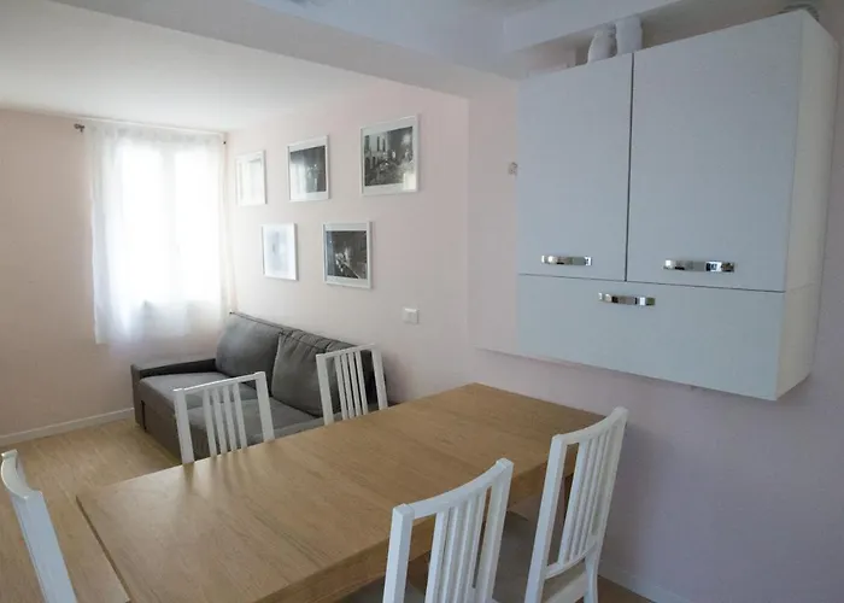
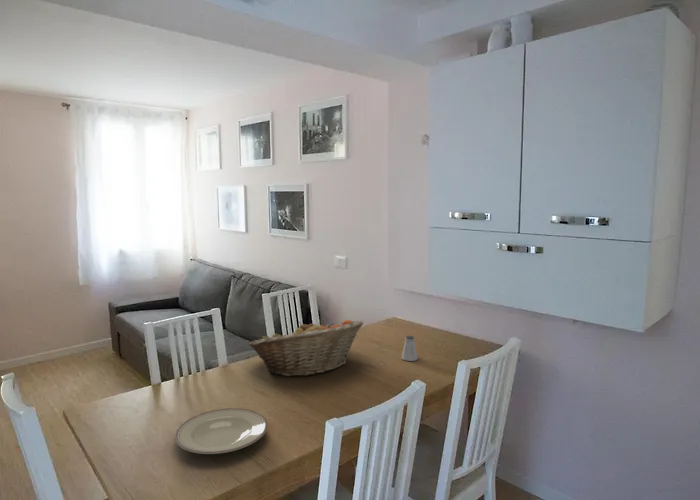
+ fruit basket [248,319,364,377]
+ plate [173,407,269,455]
+ saltshaker [400,335,419,362]
